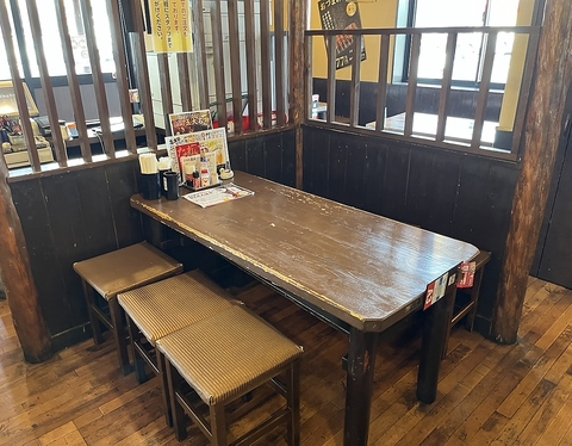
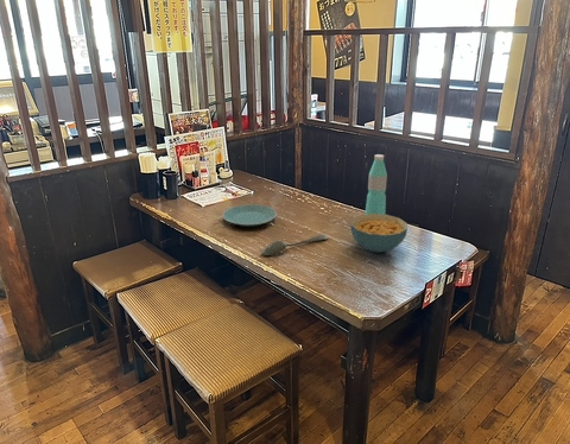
+ water bottle [365,153,388,215]
+ cereal bowl [349,214,408,254]
+ plate [222,203,278,228]
+ spoon [260,234,329,256]
